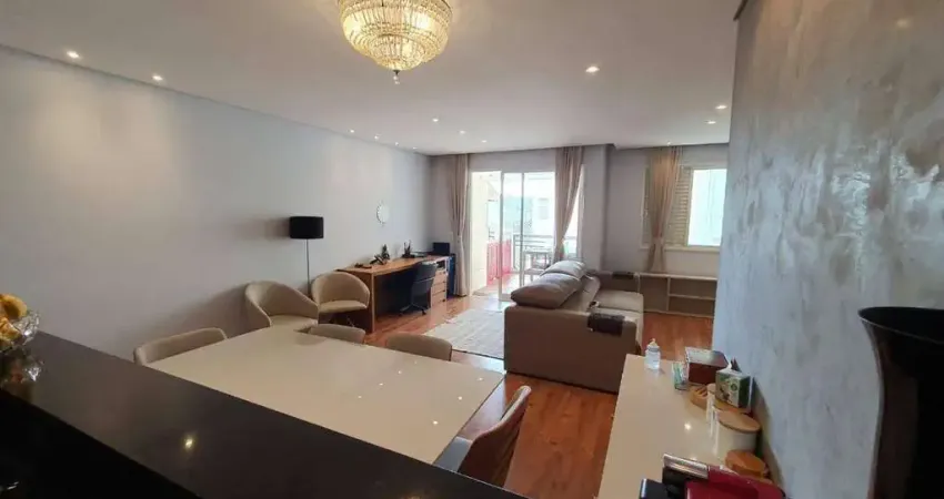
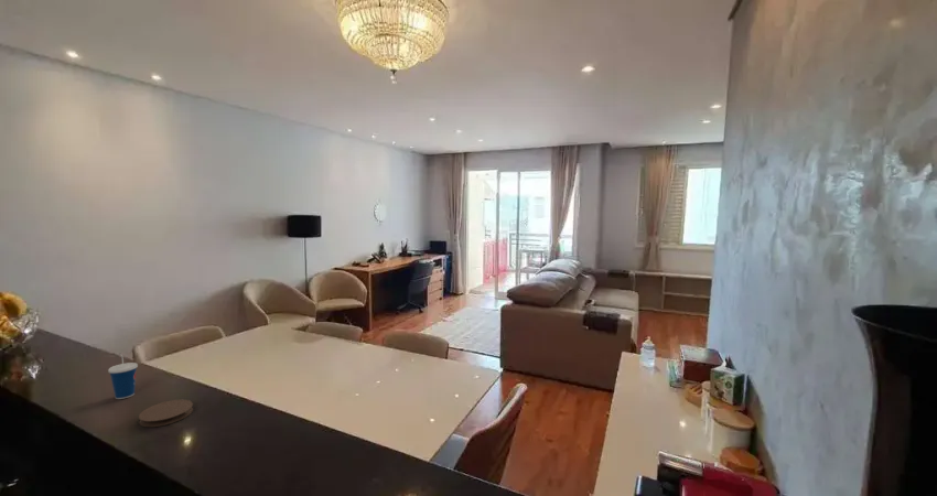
+ cup [107,352,139,400]
+ coaster [138,399,194,428]
